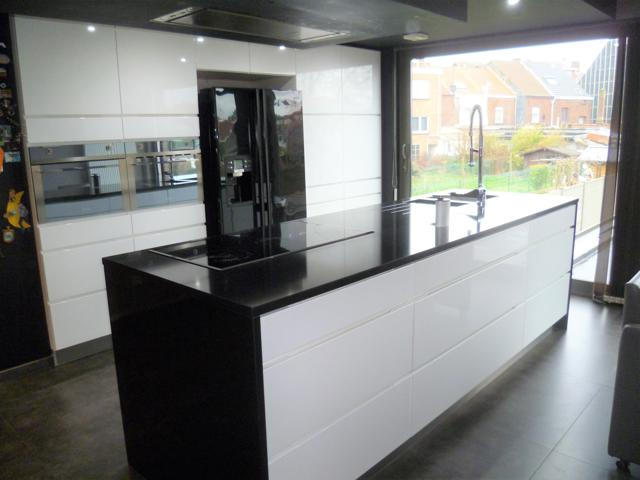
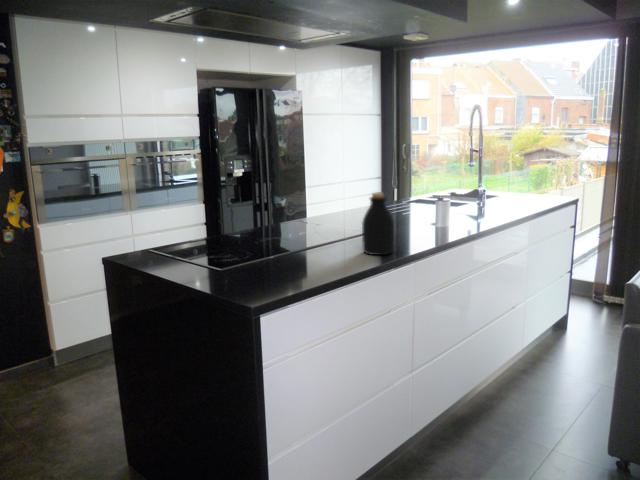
+ bottle [361,192,395,256]
